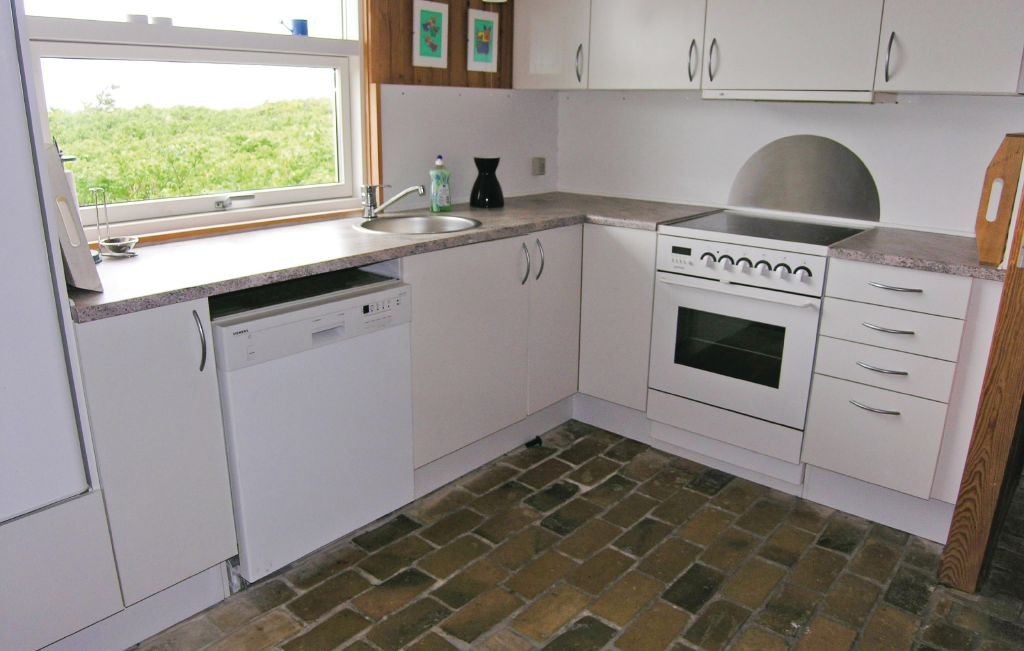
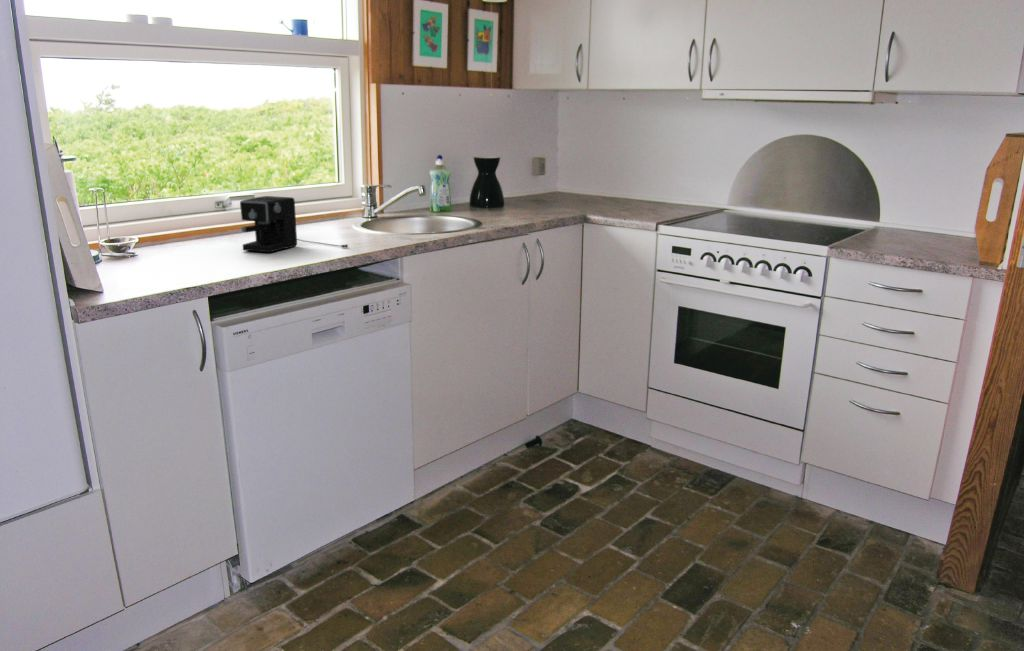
+ coffee maker [239,195,349,253]
